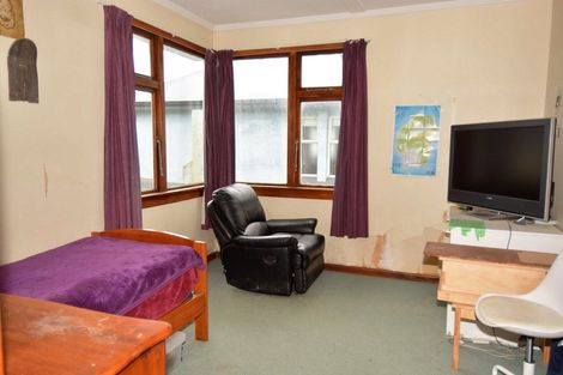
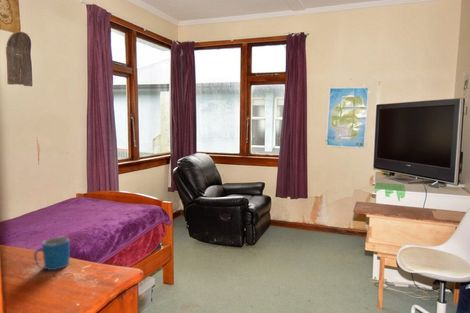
+ mug [33,236,71,271]
